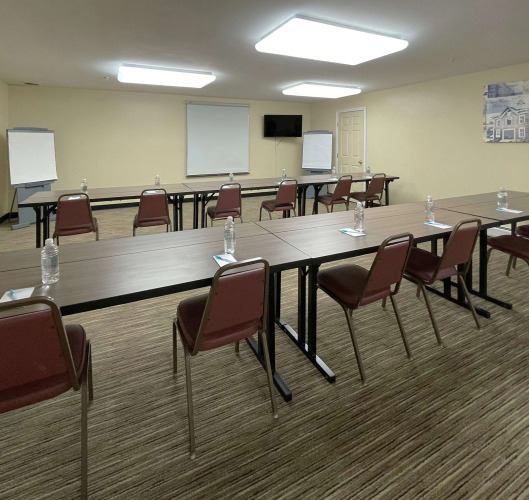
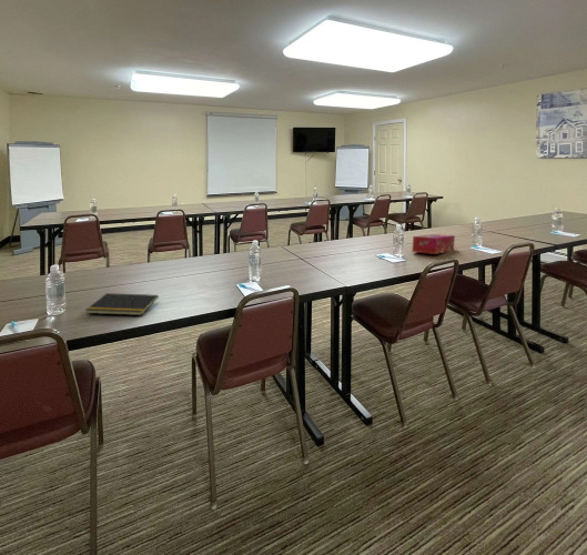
+ notepad [84,292,160,316]
+ tissue box [412,233,456,255]
